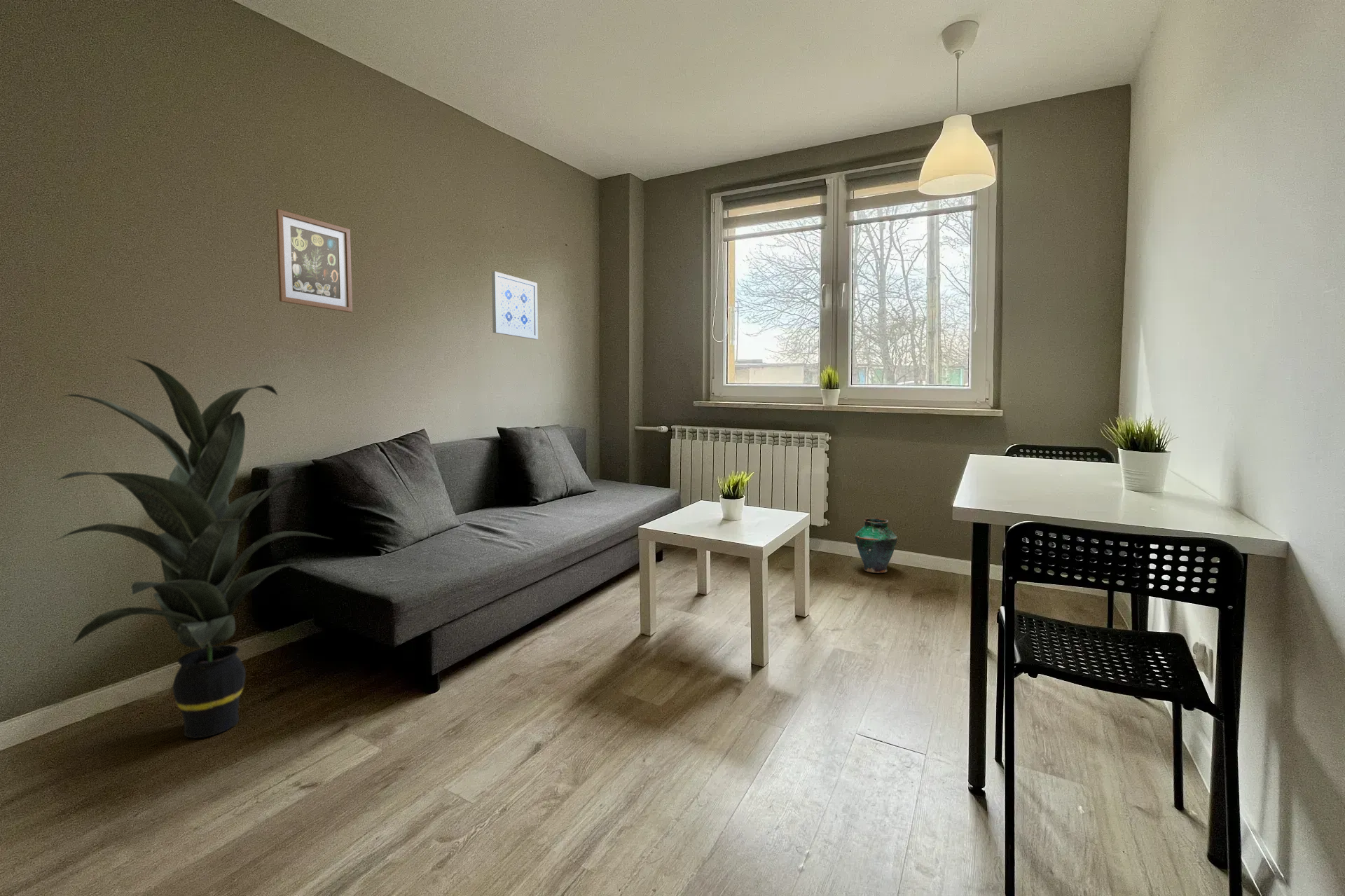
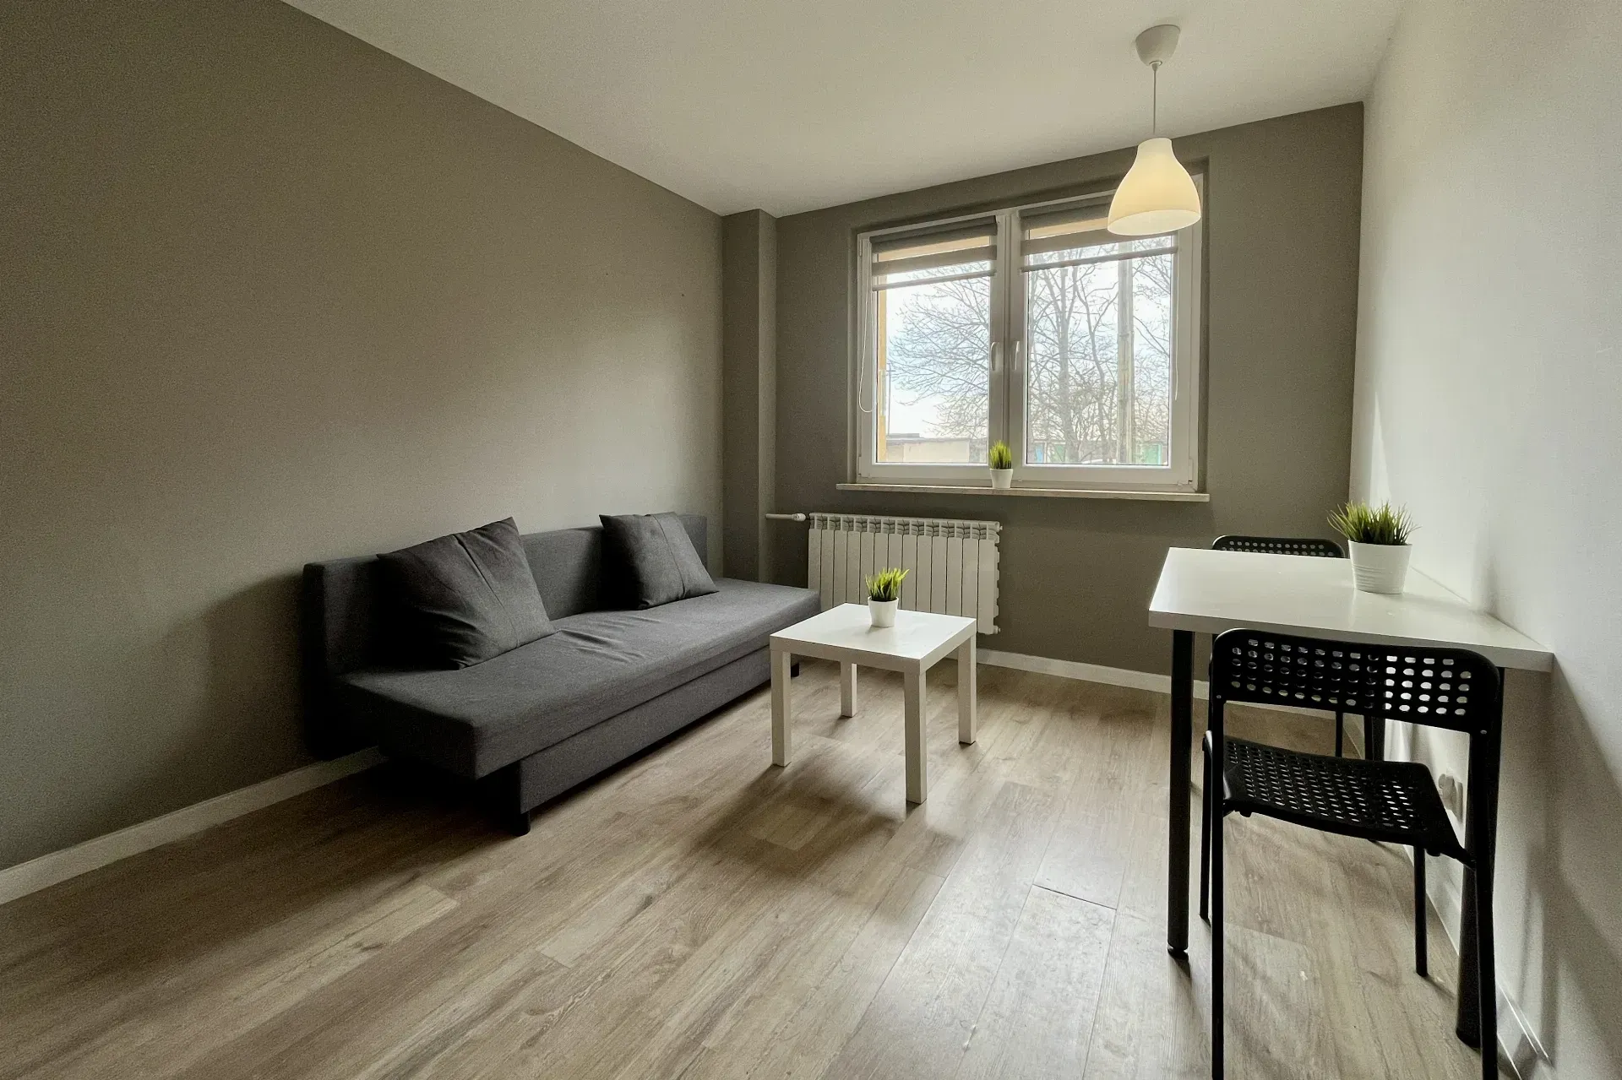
- wall art [275,208,353,313]
- indoor plant [49,356,335,739]
- wall art [491,271,539,340]
- vase [854,518,898,574]
